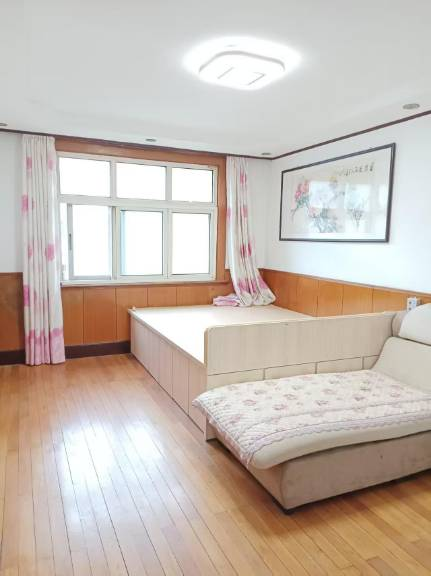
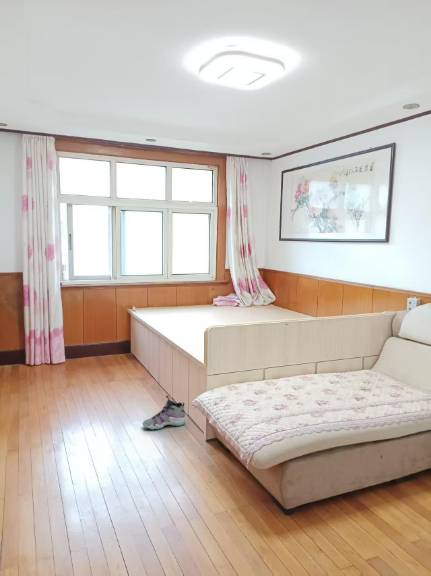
+ sneaker [142,394,187,431]
